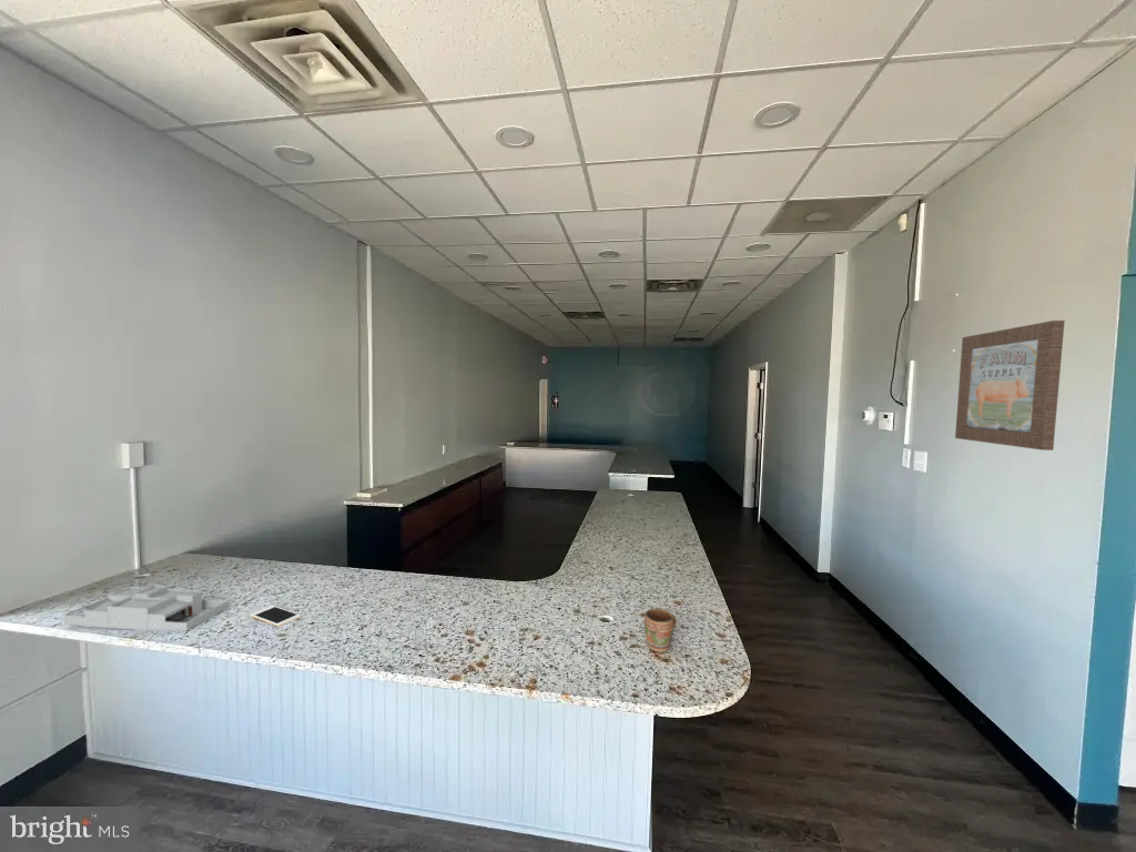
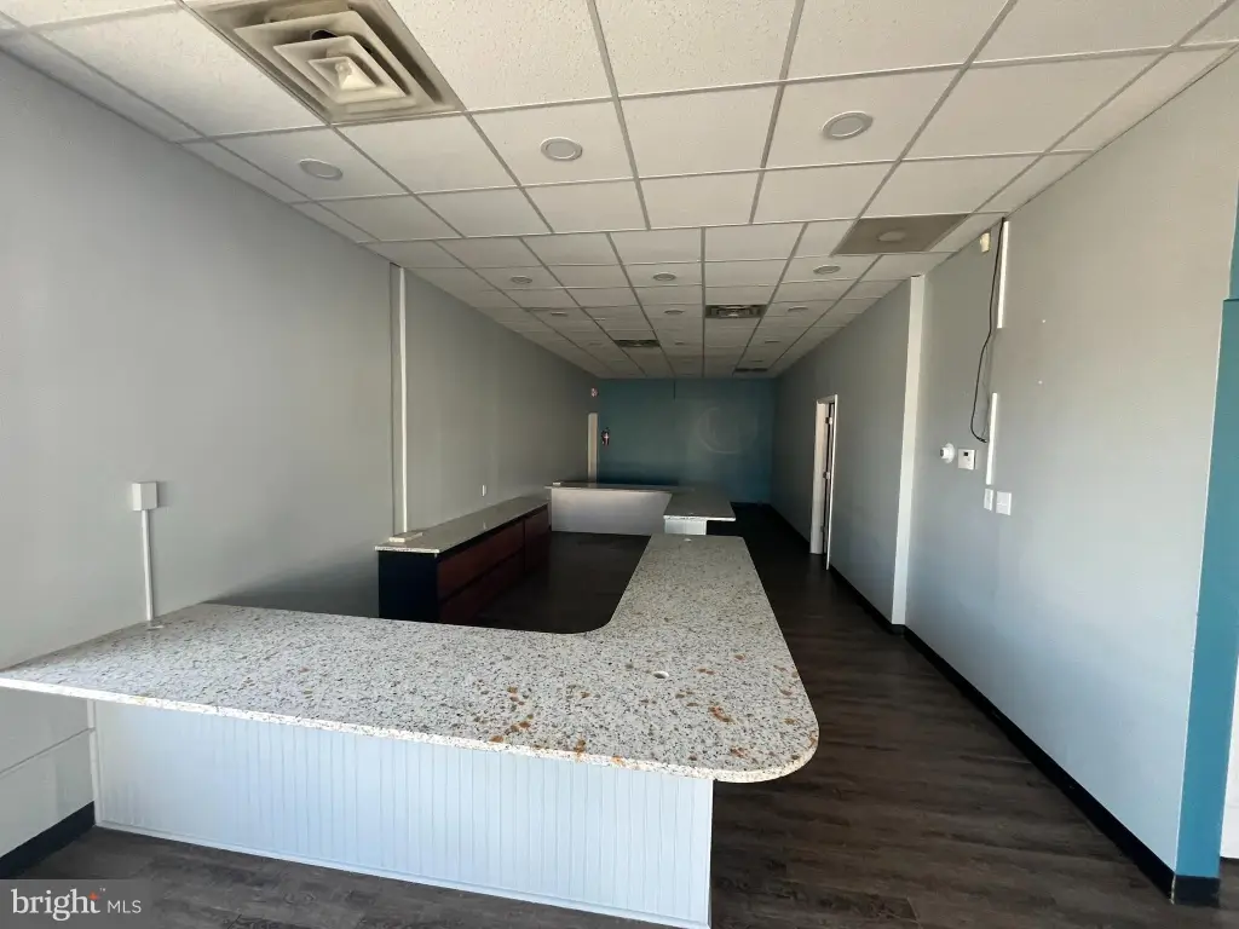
- mug [643,607,678,653]
- cell phone [250,605,302,627]
- wall art [954,320,1066,452]
- desk organizer [62,584,229,631]
